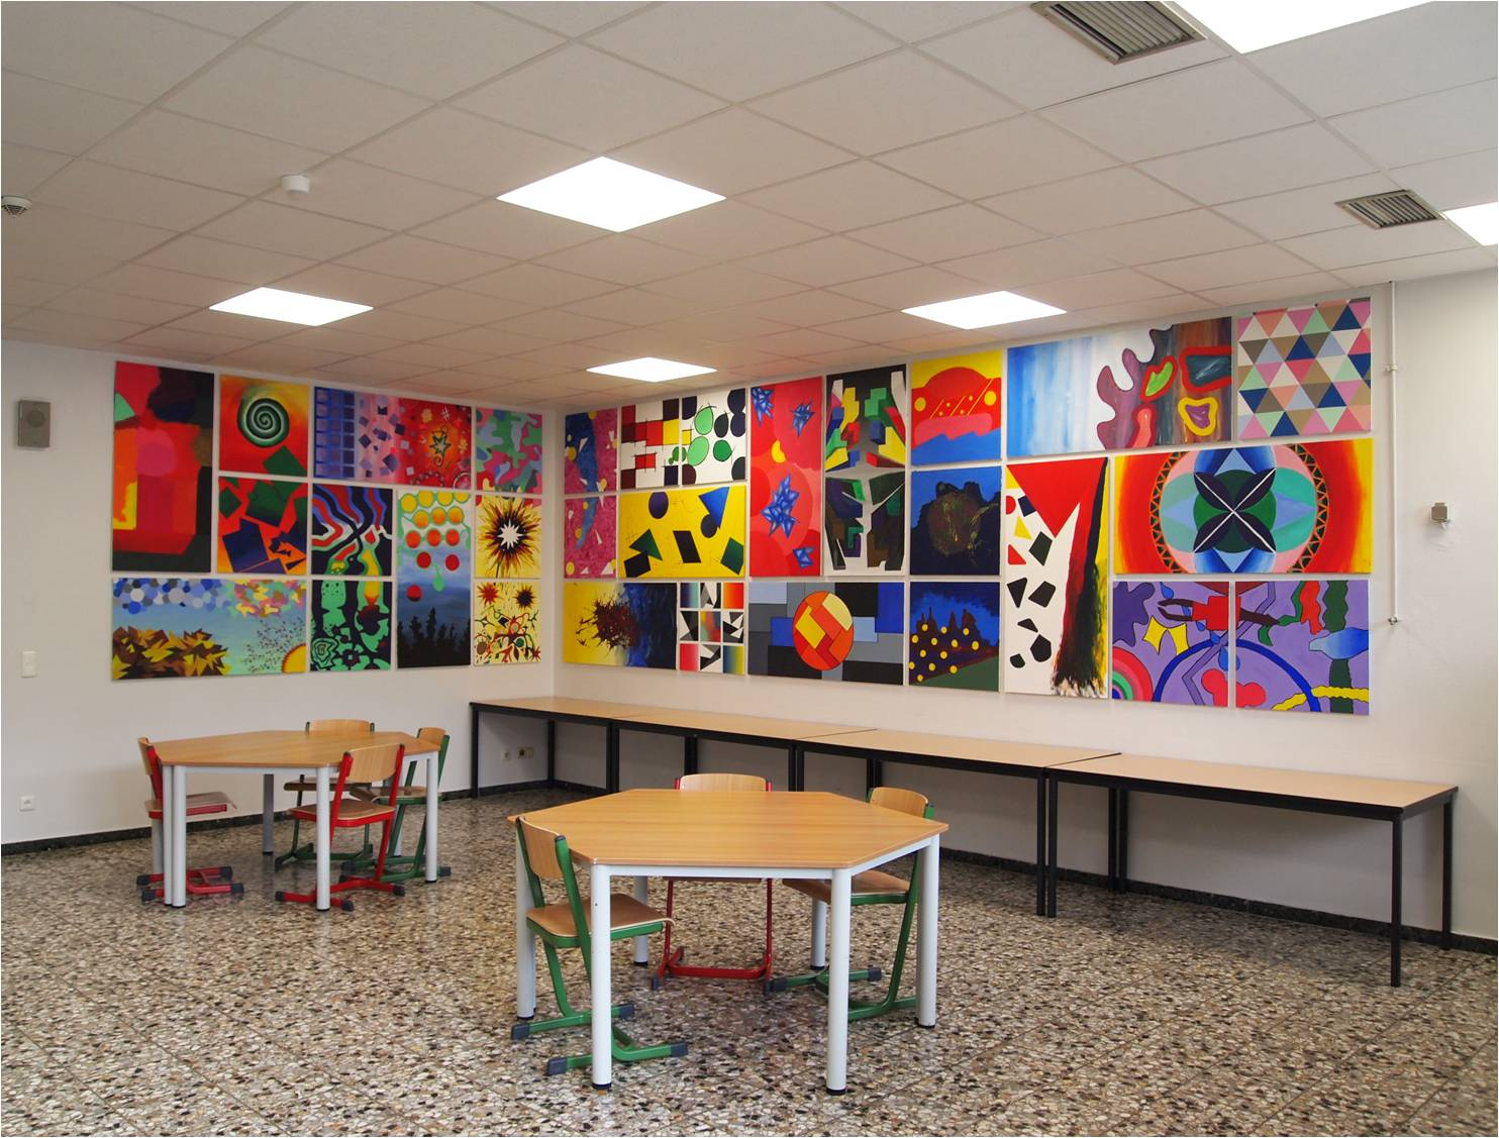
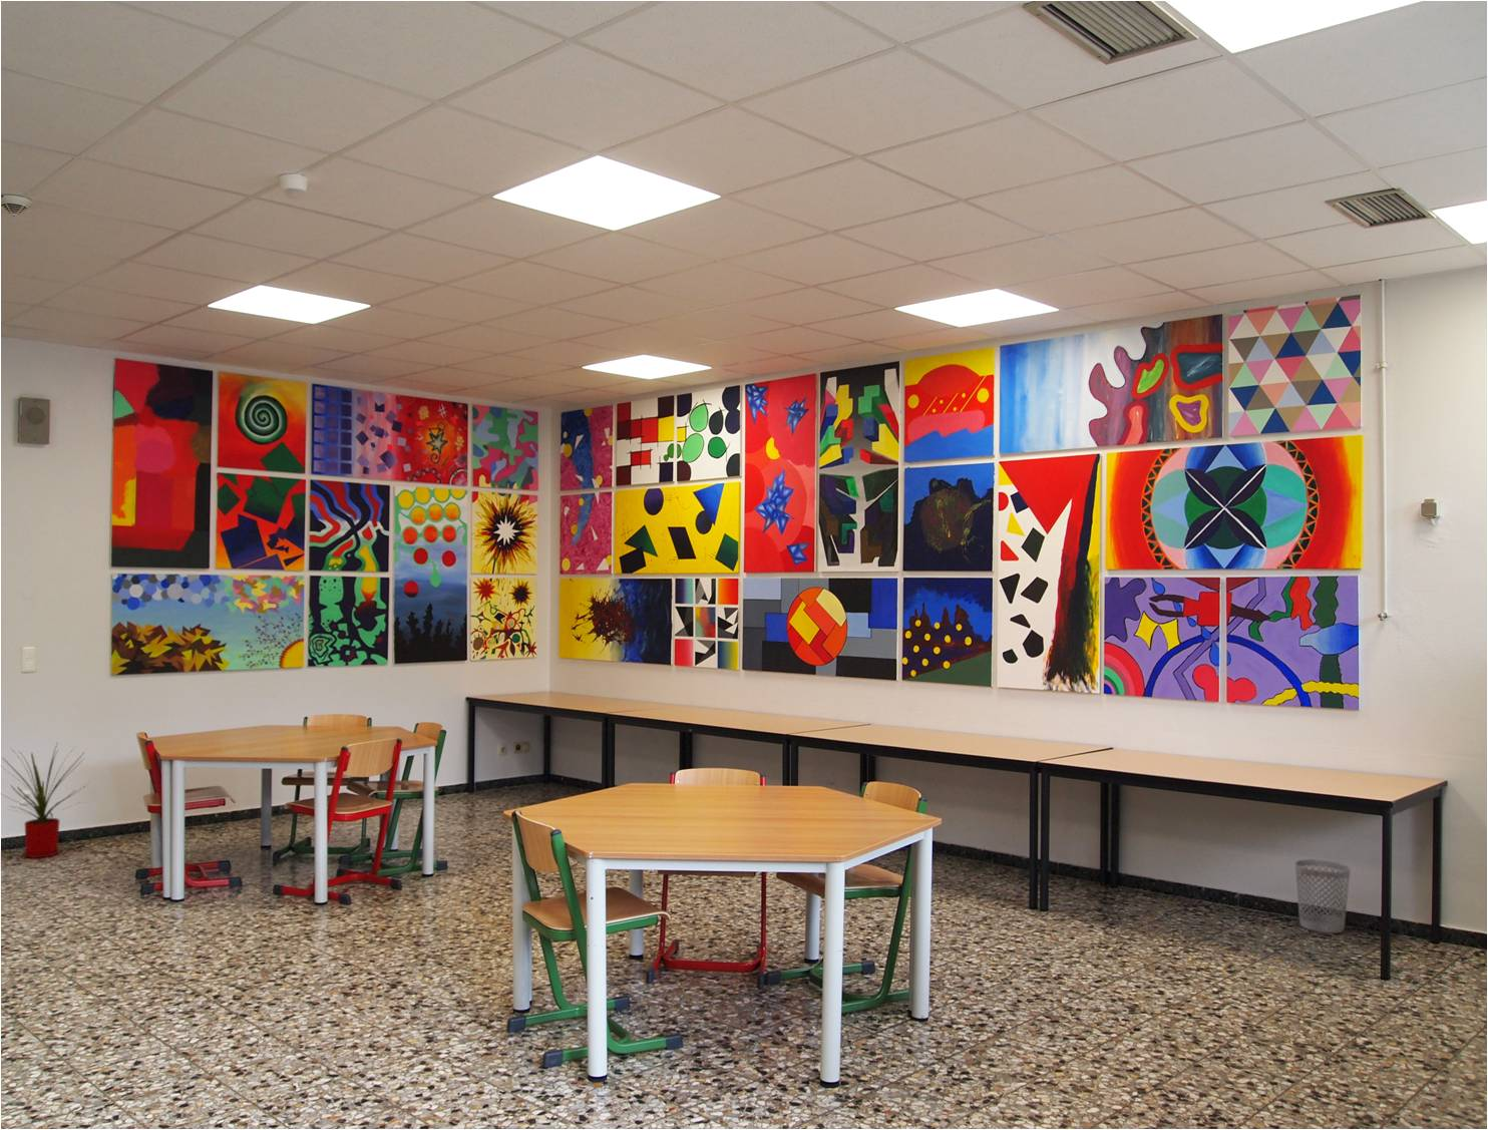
+ wastebasket [1295,858,1352,933]
+ house plant [0,741,91,859]
